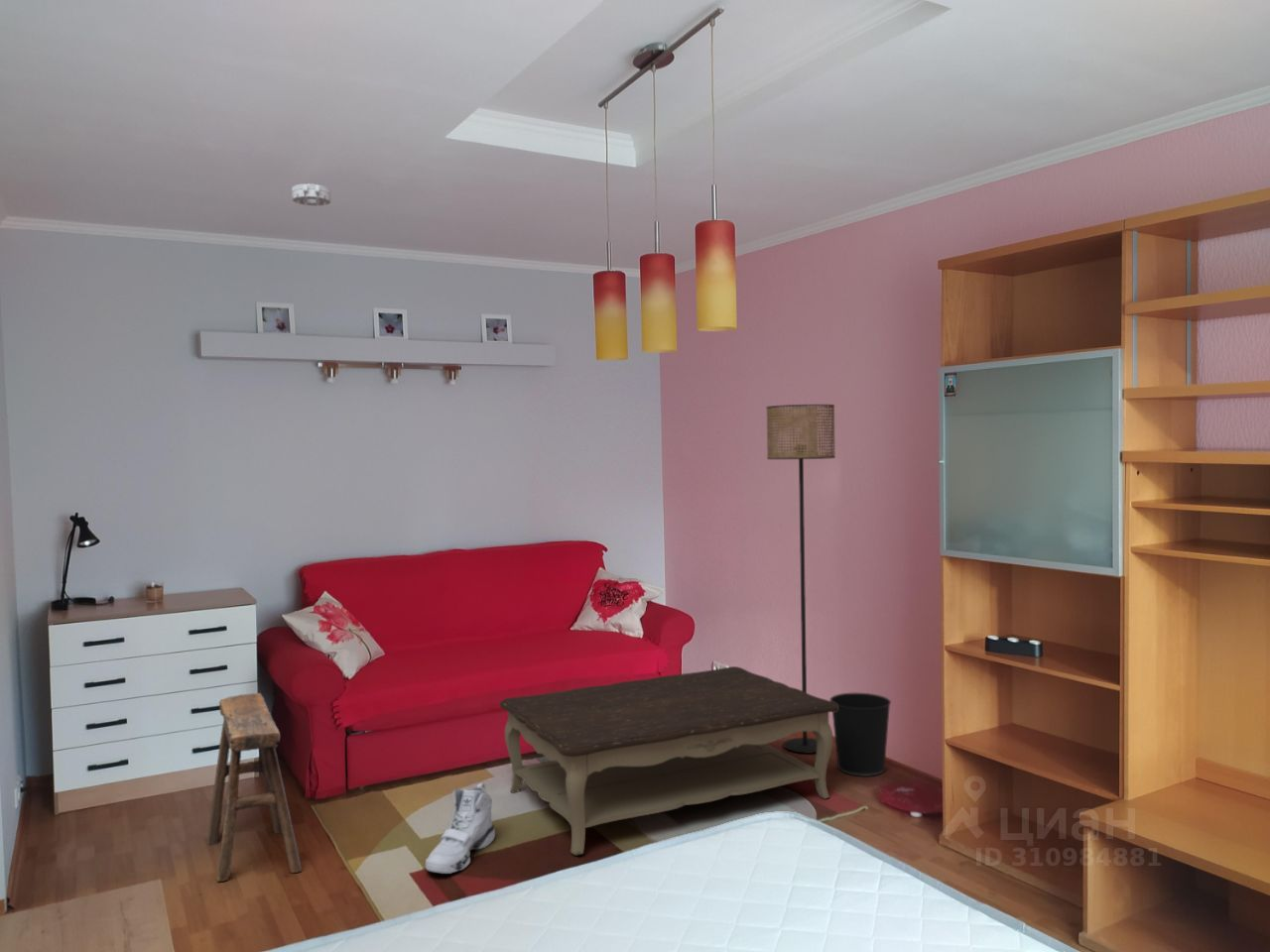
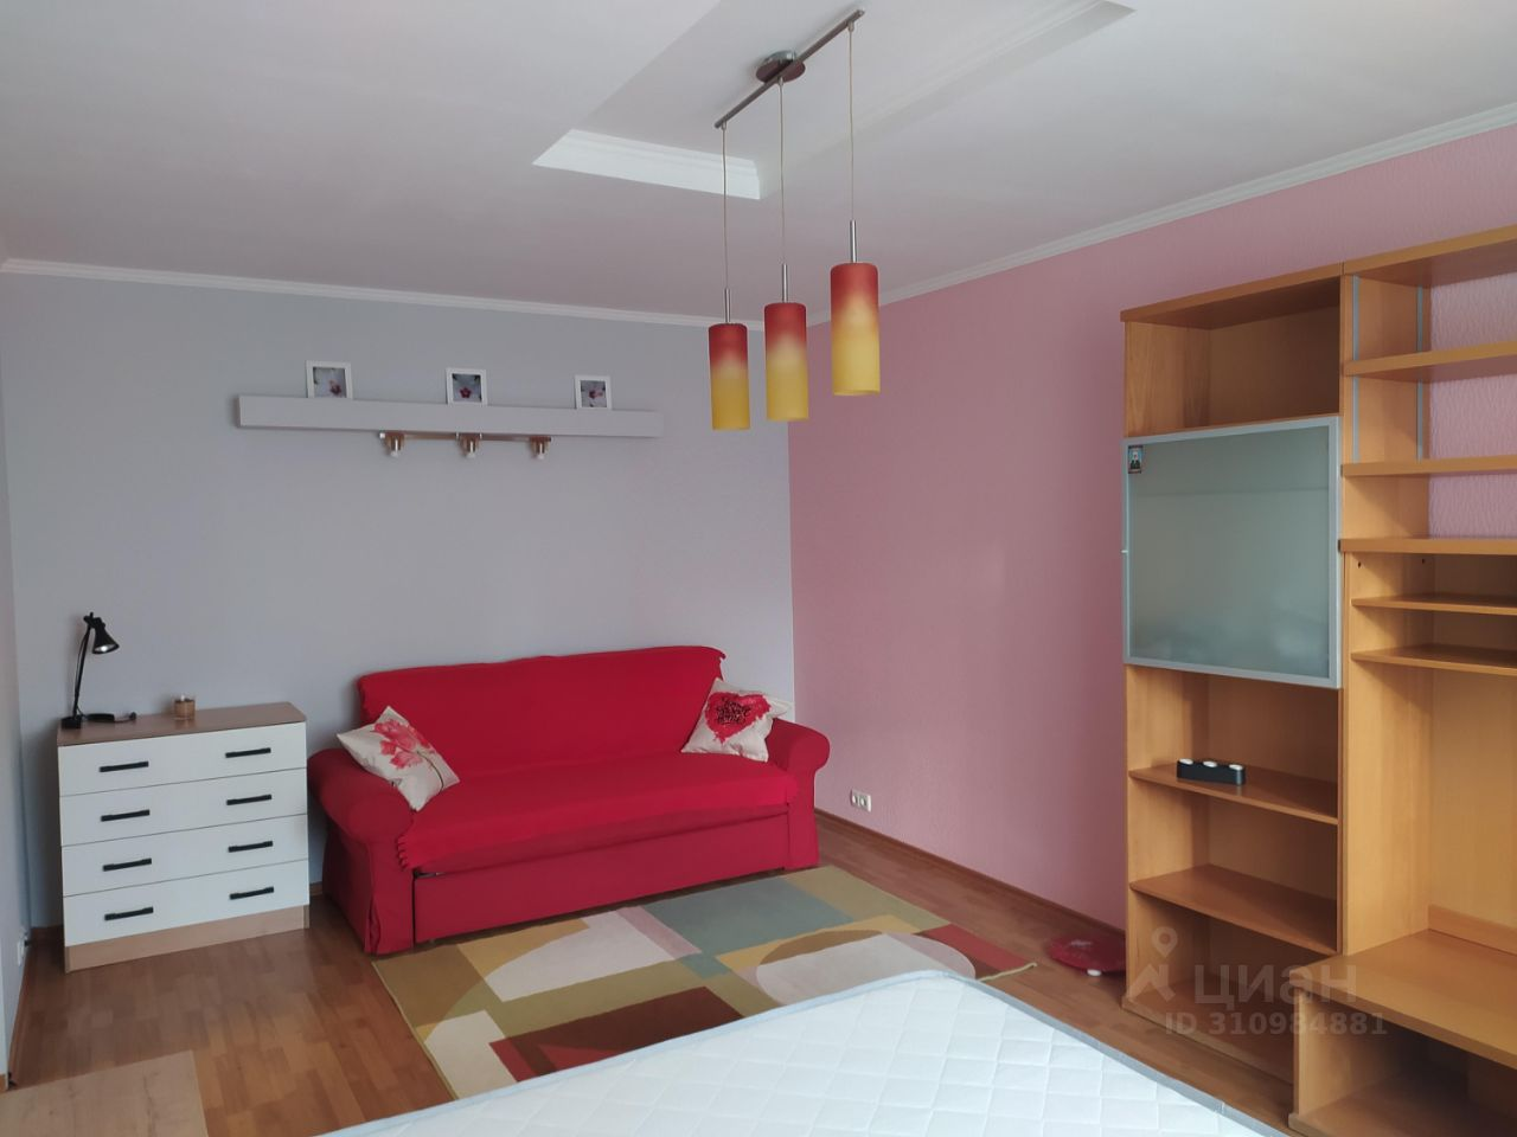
- wastebasket [828,692,892,777]
- smoke detector [291,182,331,207]
- floor lamp [765,404,836,755]
- coffee table [498,665,837,856]
- sneaker [425,782,496,875]
- stool [206,692,303,883]
